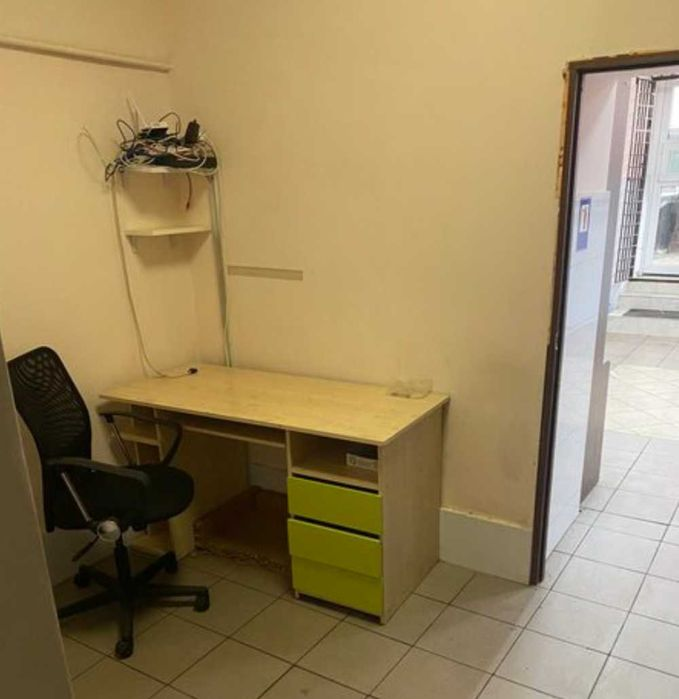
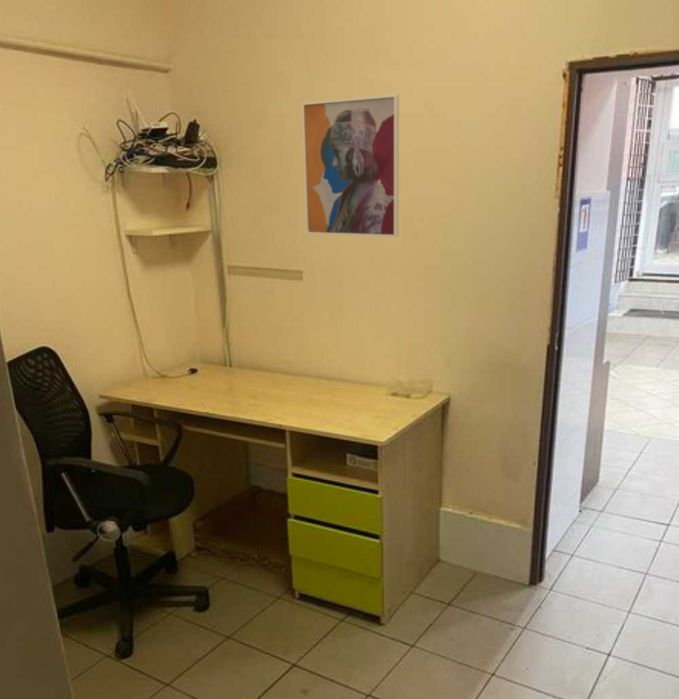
+ wall art [301,94,400,238]
